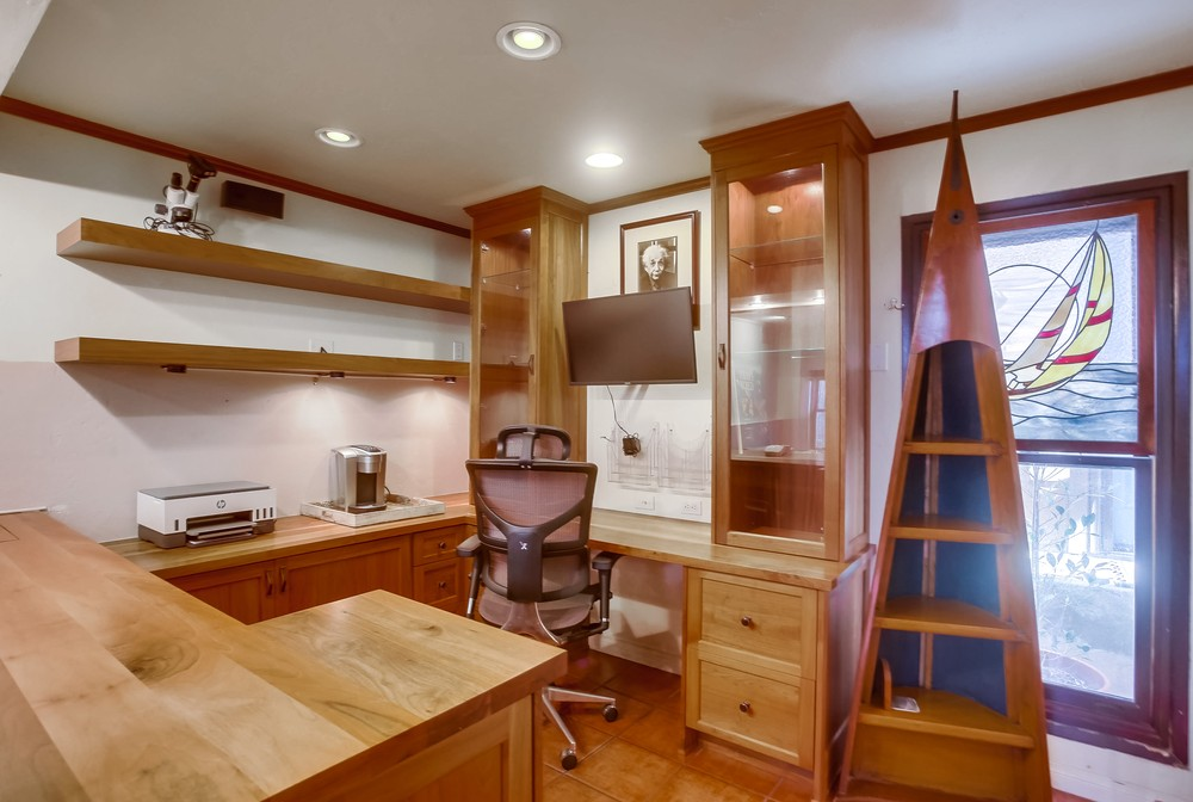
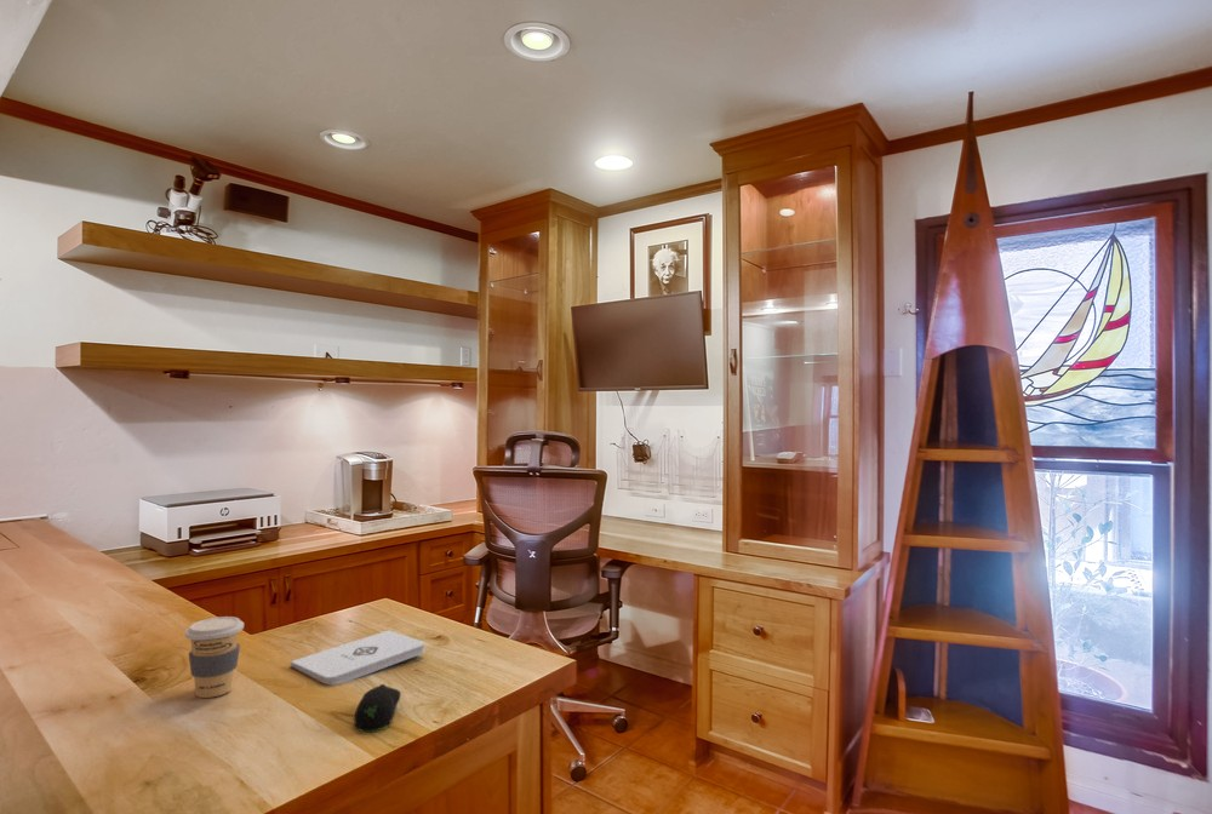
+ notepad [290,629,425,687]
+ computer mouse [353,683,402,733]
+ coffee cup [184,615,245,699]
